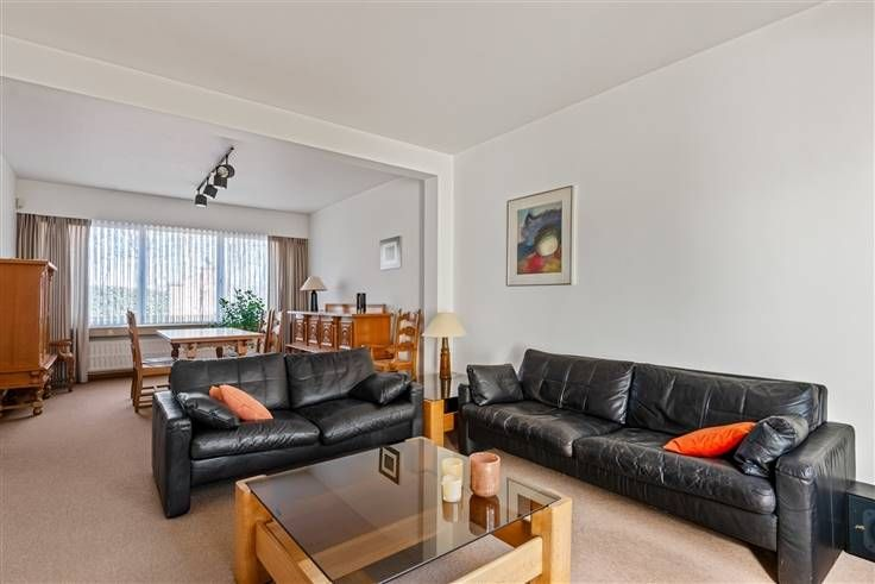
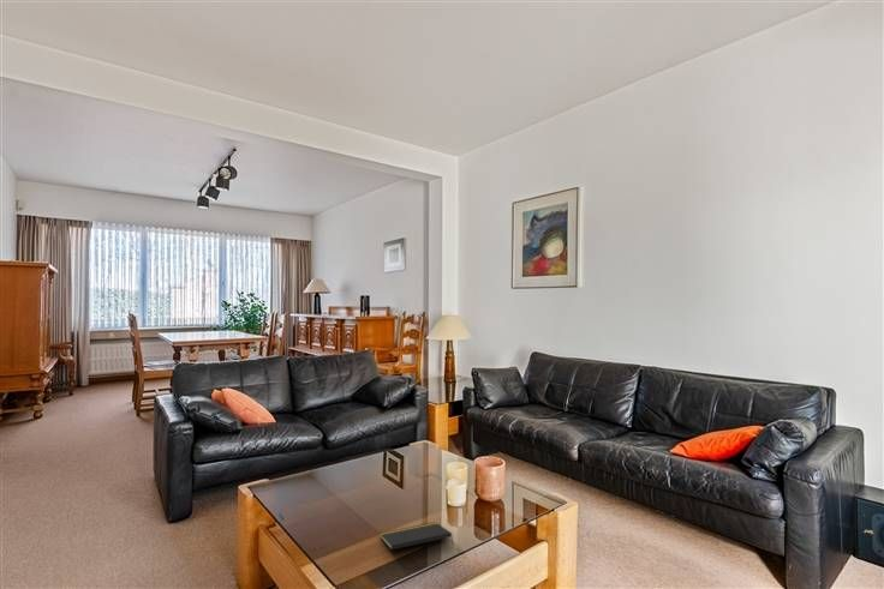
+ notepad [378,521,454,551]
